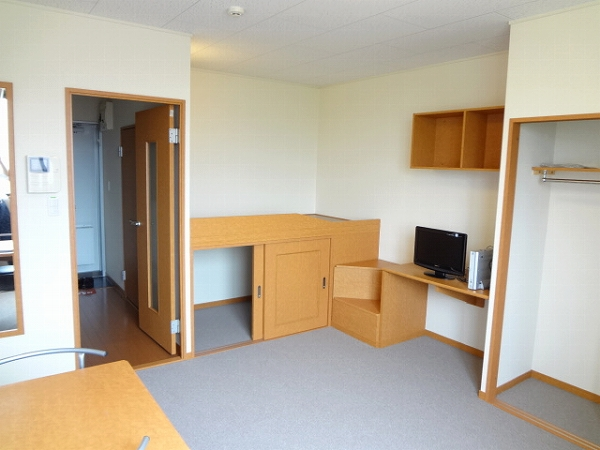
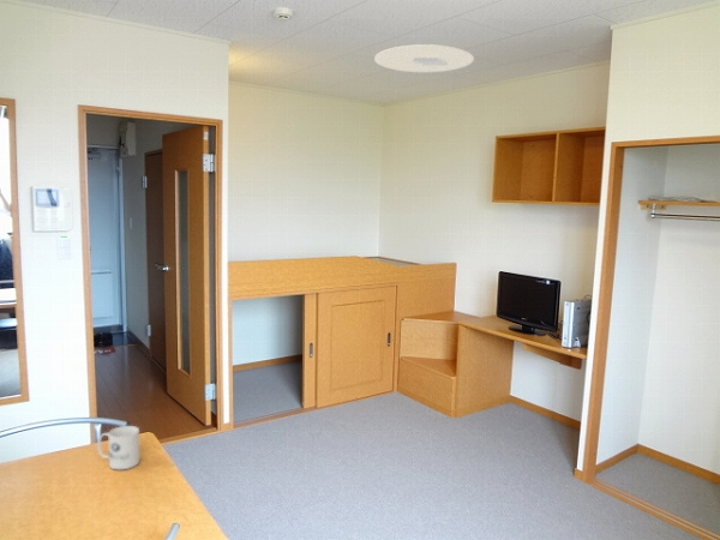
+ ceiling light [373,43,475,73]
+ mug [96,425,140,470]
